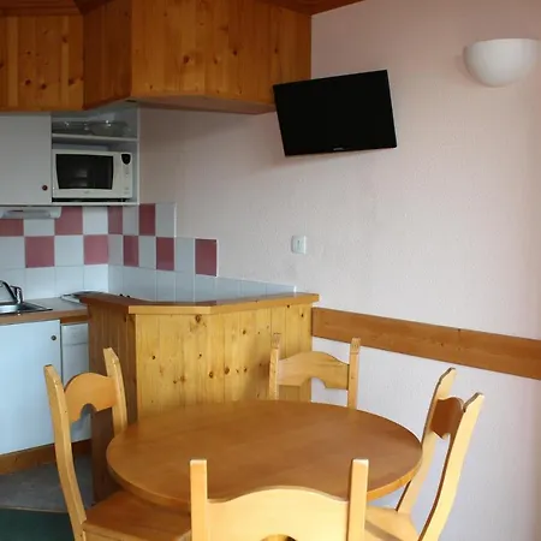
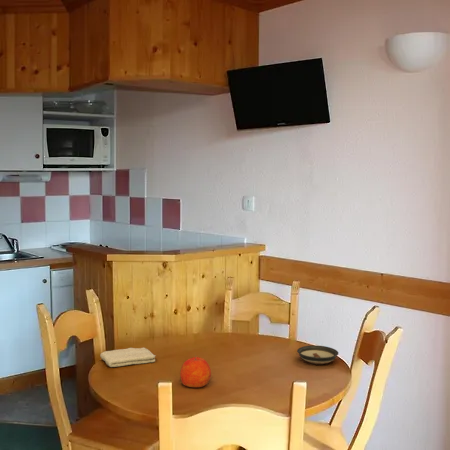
+ saucer [296,344,339,365]
+ washcloth [99,347,157,368]
+ apple [179,356,212,388]
